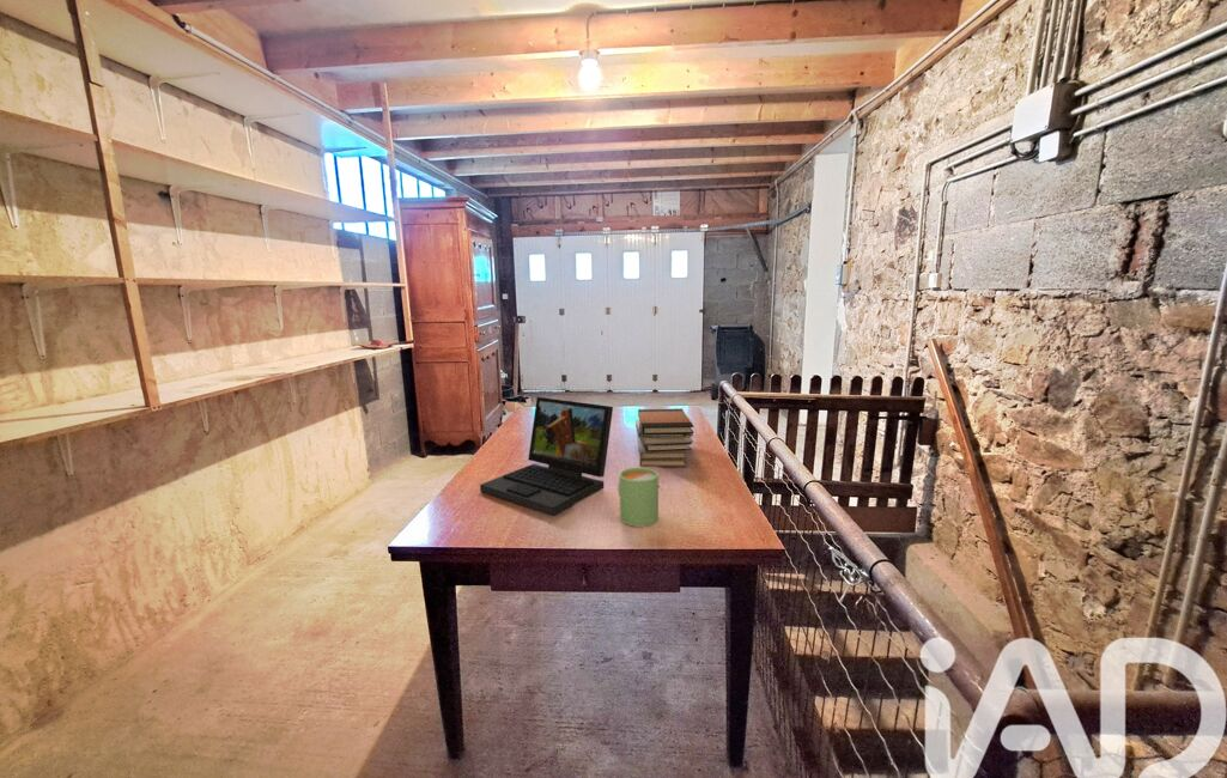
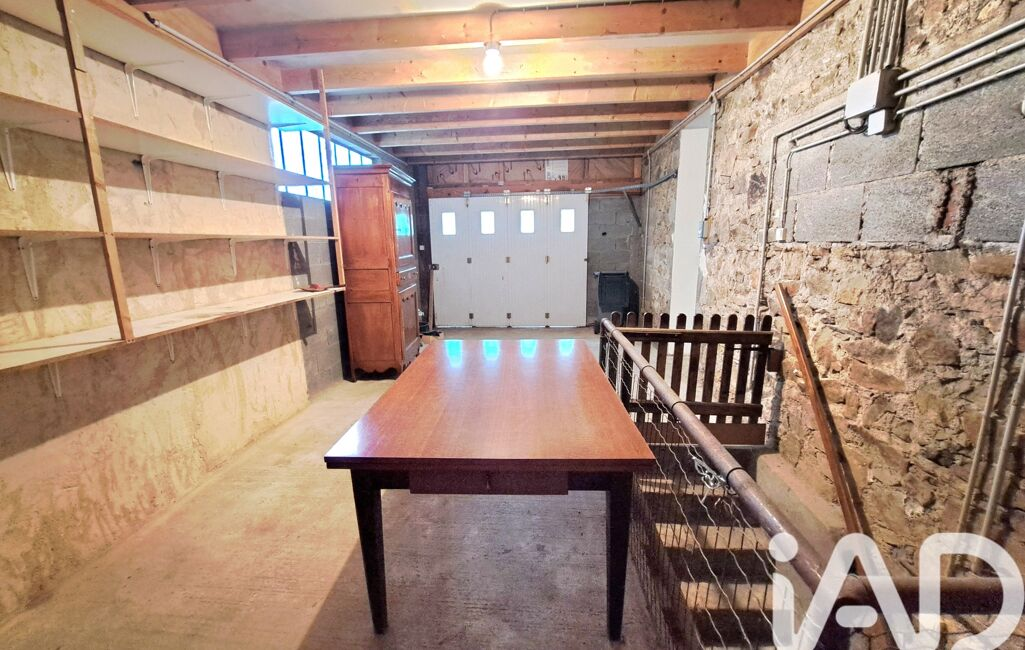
- book stack [634,407,695,468]
- mug [616,467,661,528]
- laptop [479,396,614,516]
